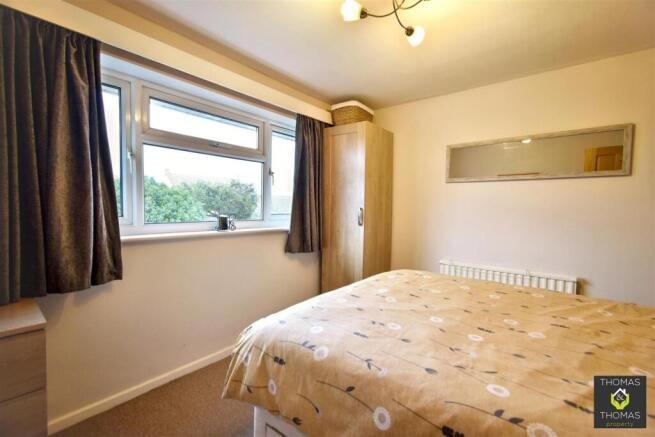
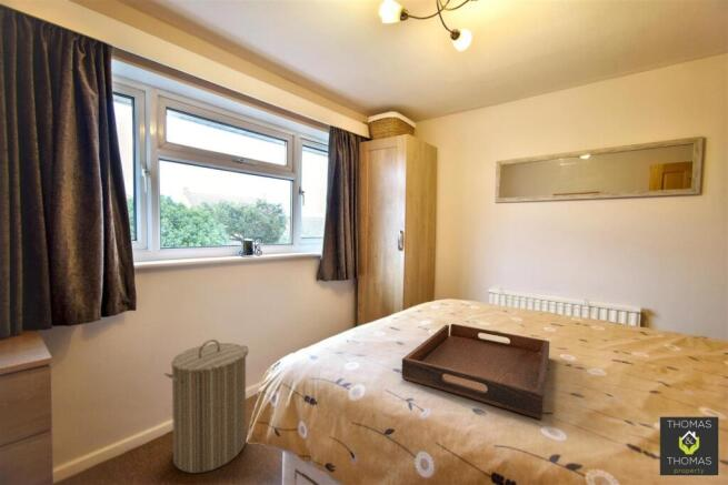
+ serving tray [401,323,551,421]
+ laundry hamper [163,339,249,474]
